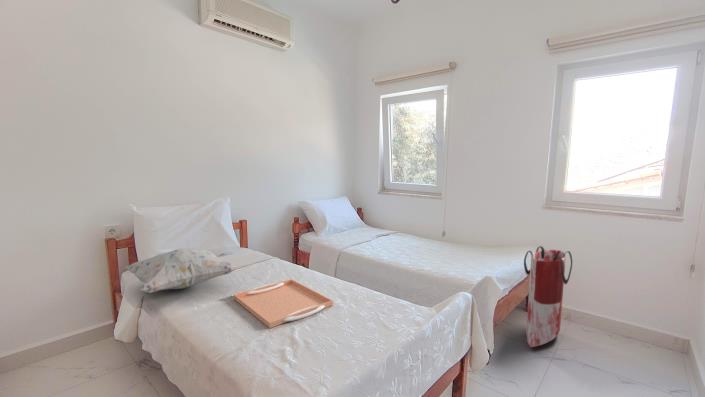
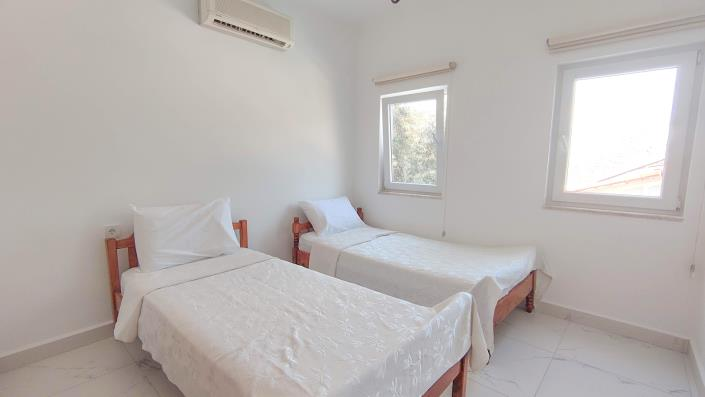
- decorative pillow [124,247,240,294]
- serving tray [233,278,334,329]
- bag [523,245,573,348]
